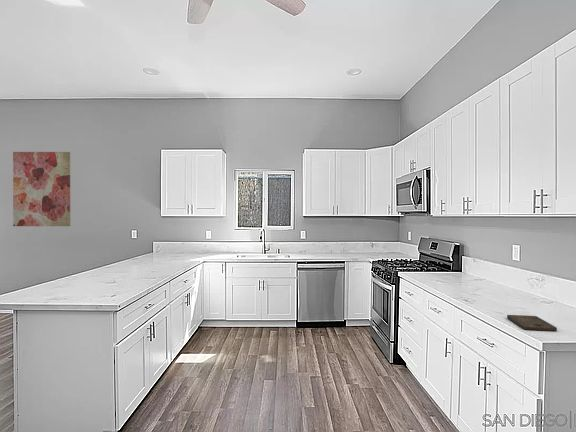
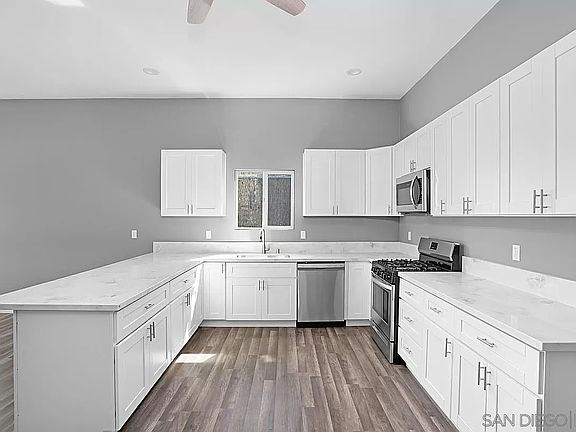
- wall art [12,151,71,227]
- cutting board [506,314,558,332]
